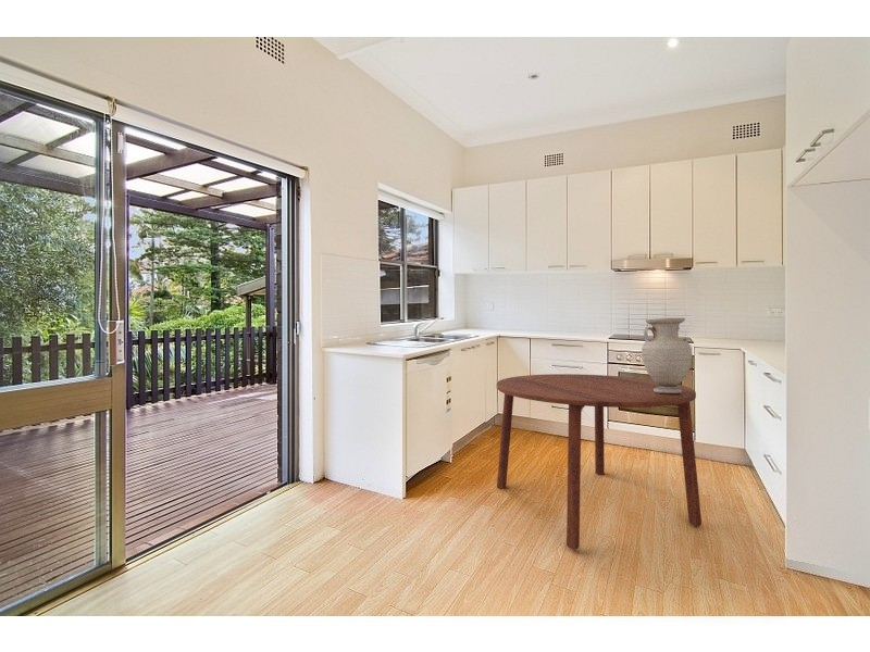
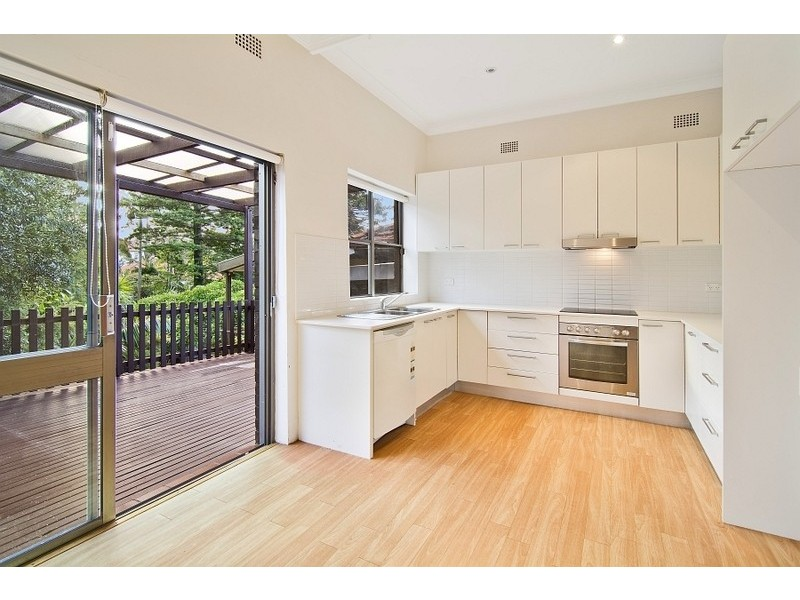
- vase [641,317,693,393]
- dining table [496,373,703,550]
